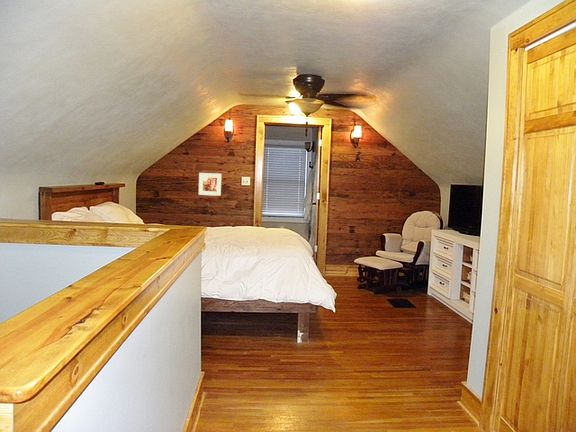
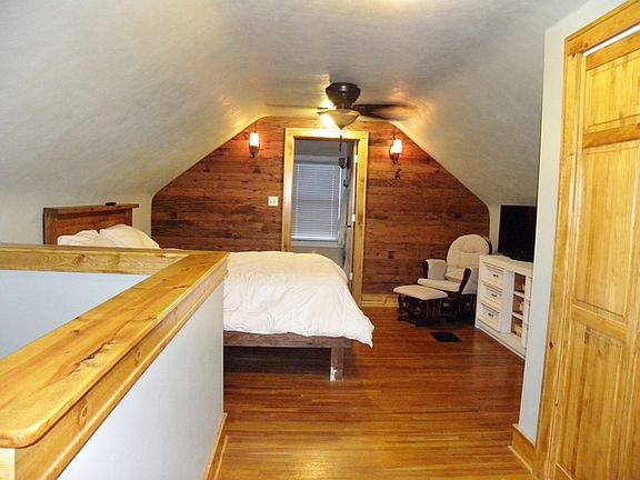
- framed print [198,172,222,197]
